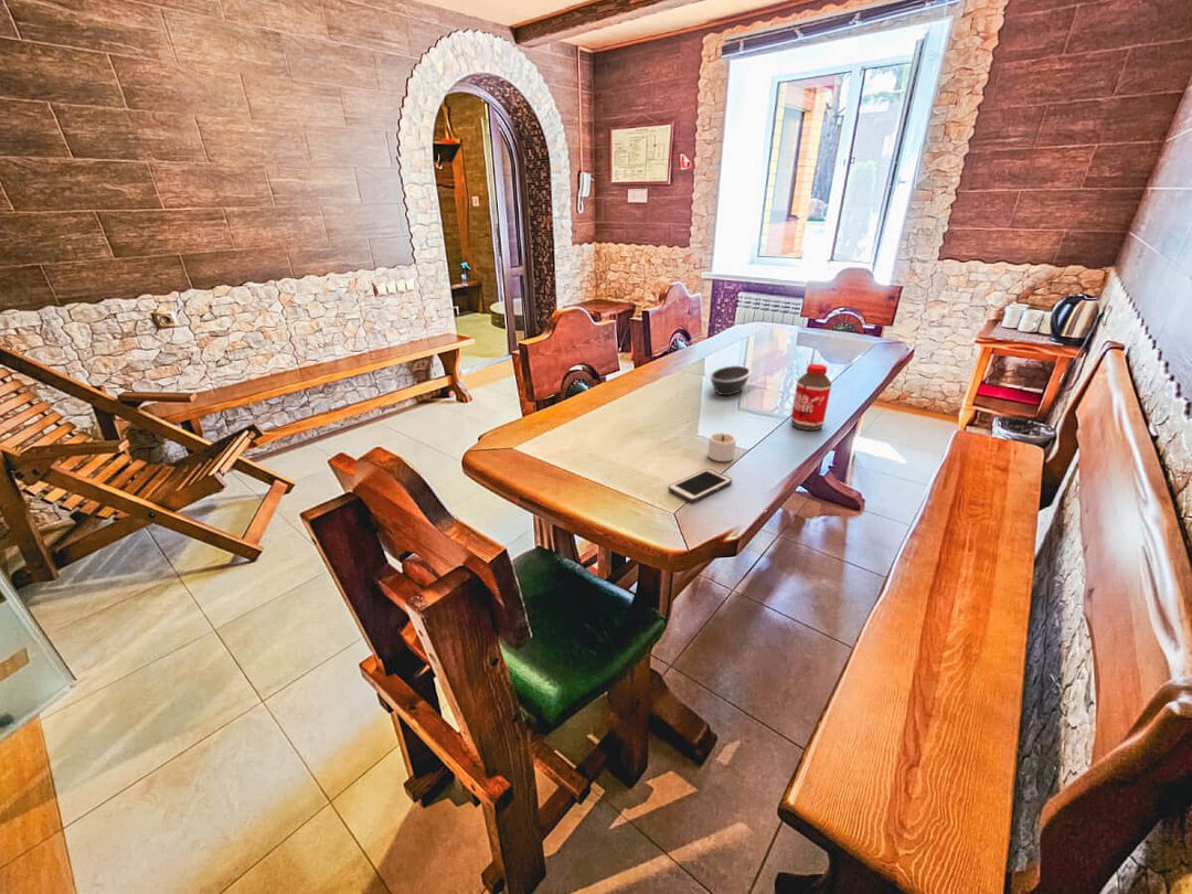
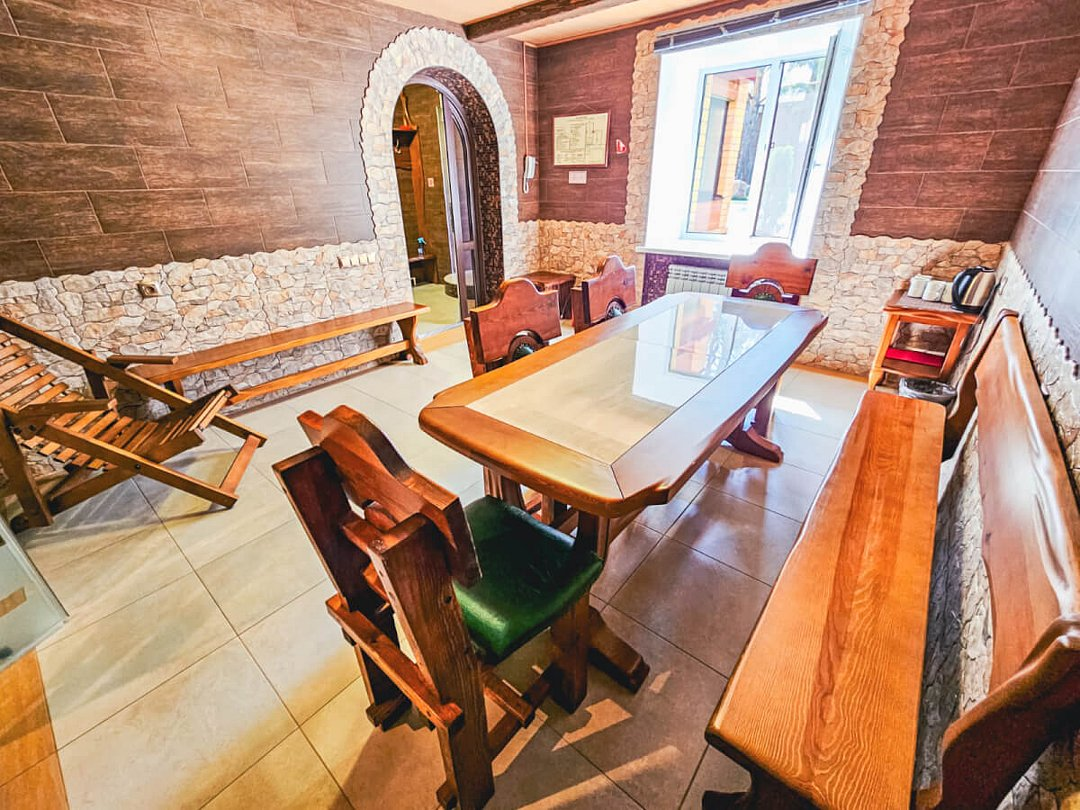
- candle [706,432,737,462]
- cell phone [667,468,733,503]
- bottle [790,363,832,432]
- bowl [709,364,753,396]
